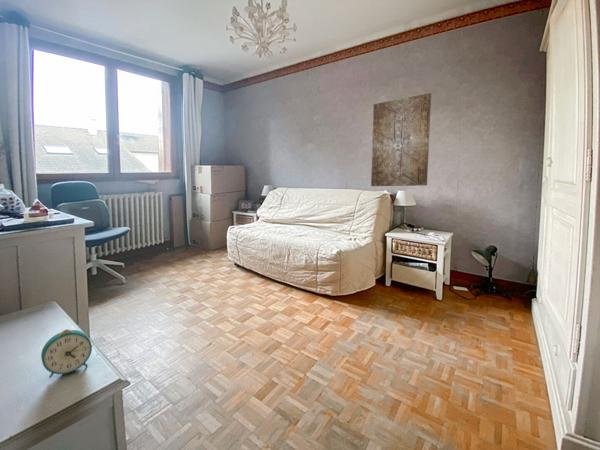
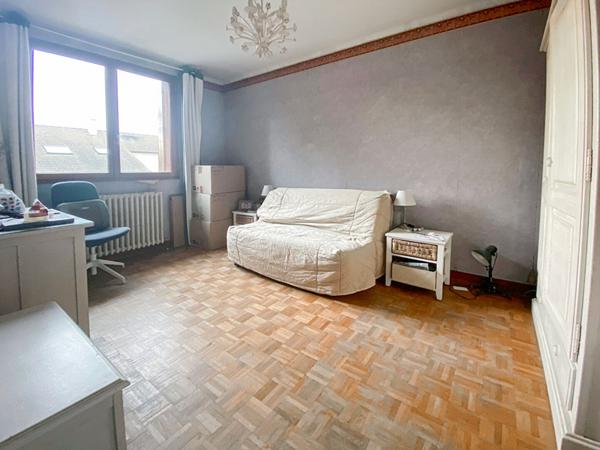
- alarm clock [40,328,93,379]
- wall art [370,92,432,187]
